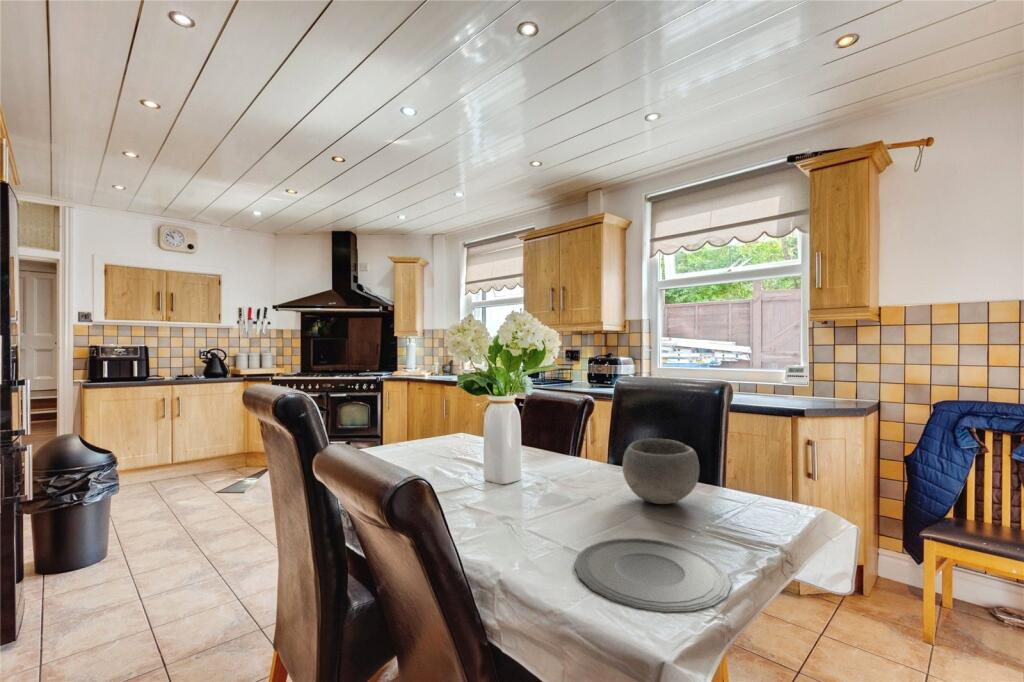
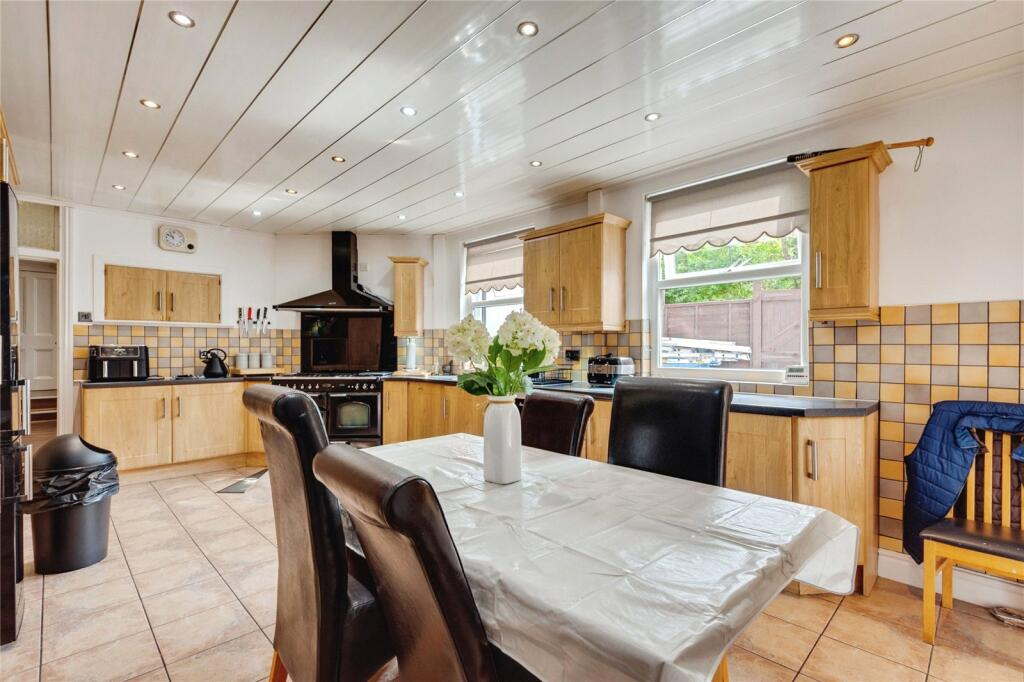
- bowl [621,437,700,505]
- plate [574,537,732,613]
